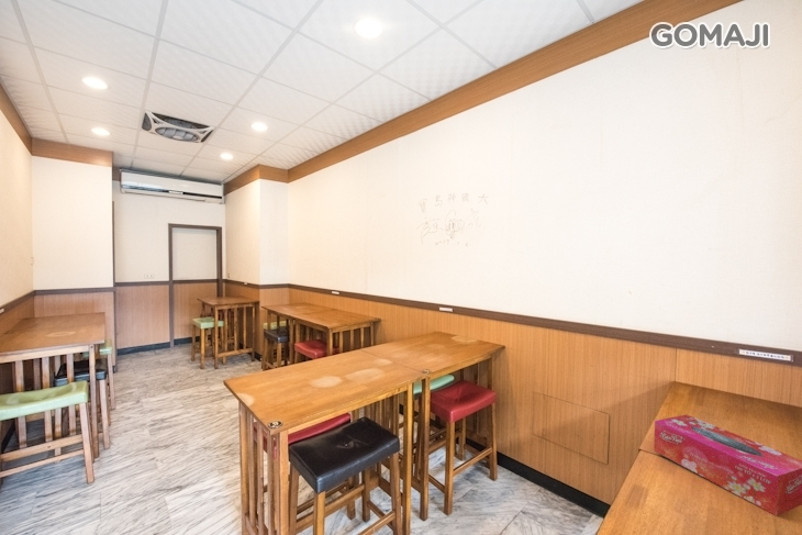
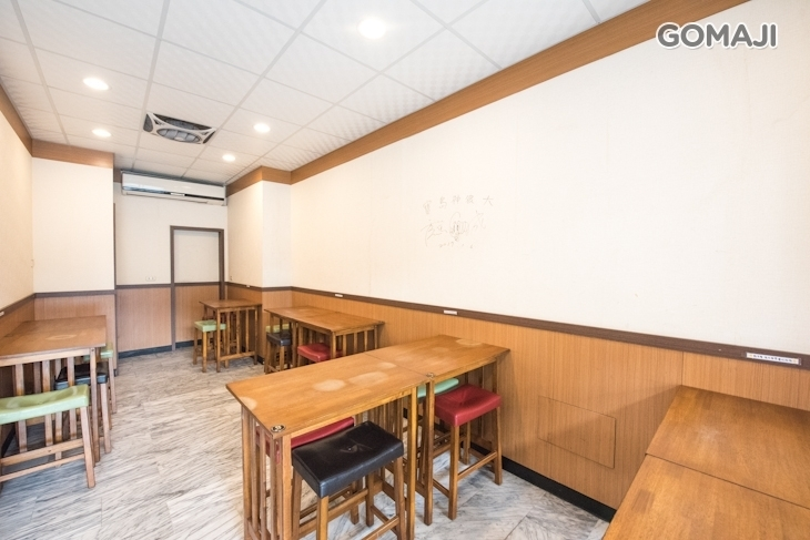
- tissue box [653,414,802,517]
